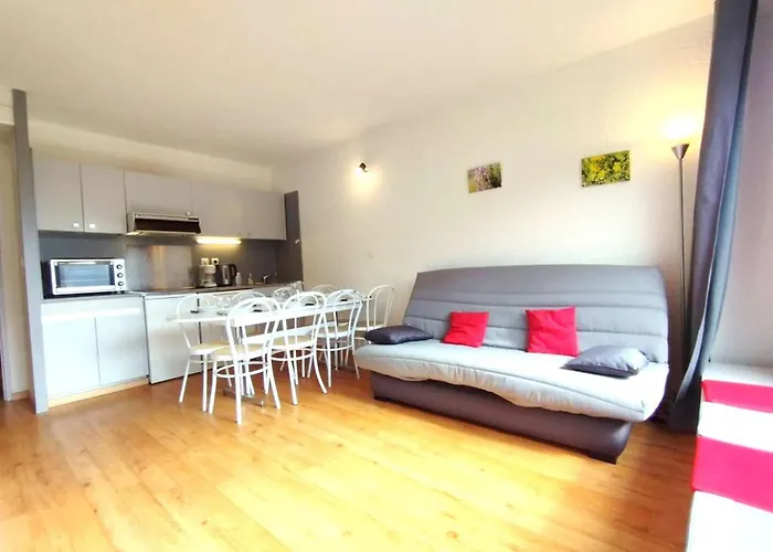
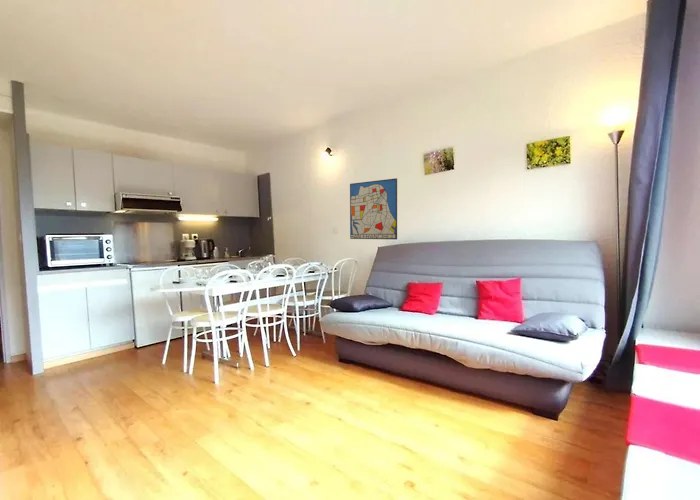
+ wall art [349,177,398,240]
